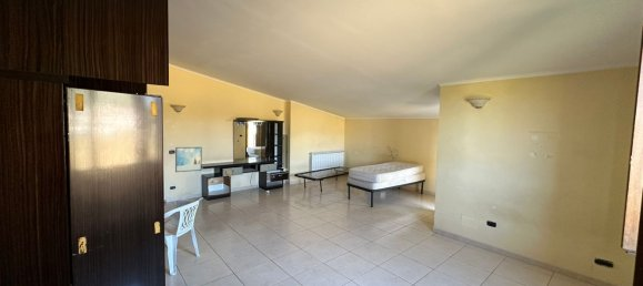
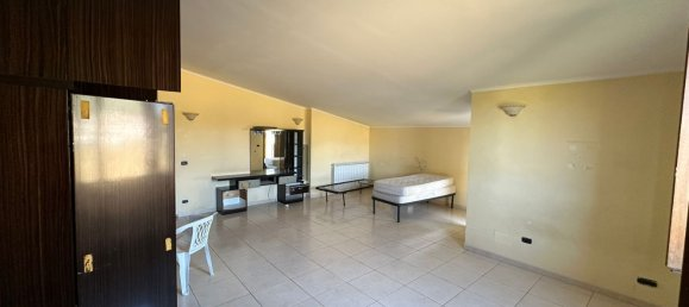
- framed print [174,146,203,173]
